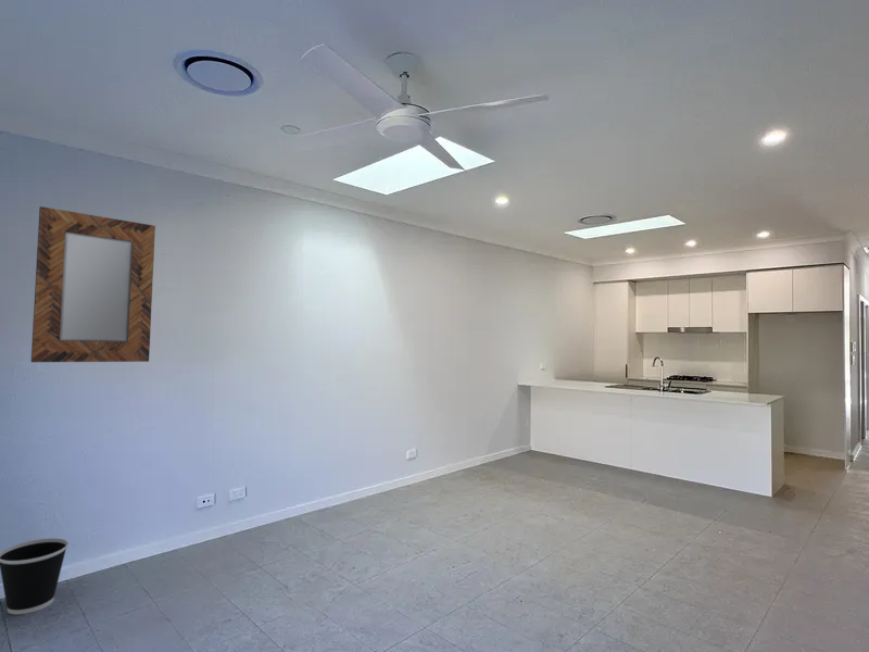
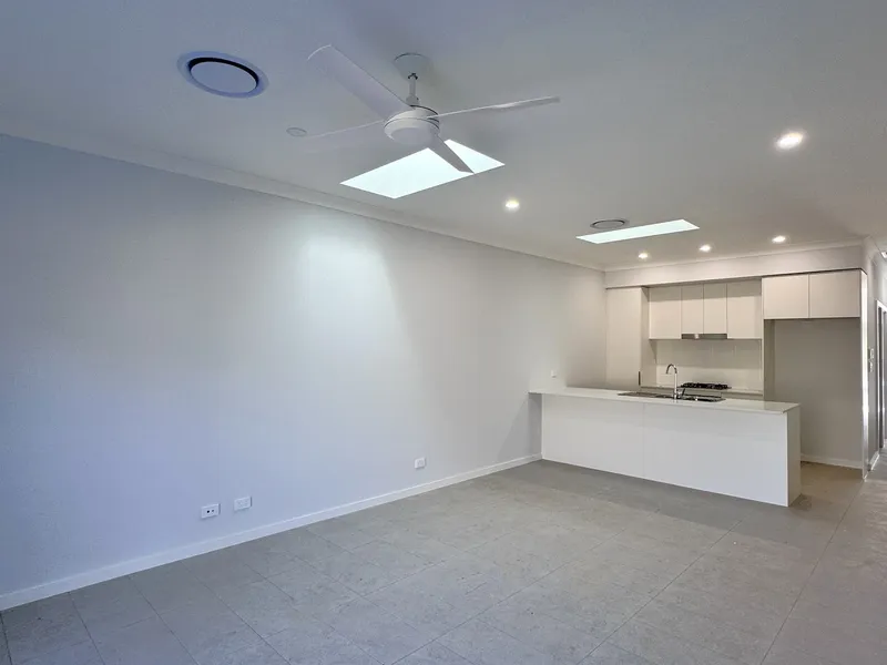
- home mirror [30,205,156,363]
- wastebasket [0,537,70,615]
